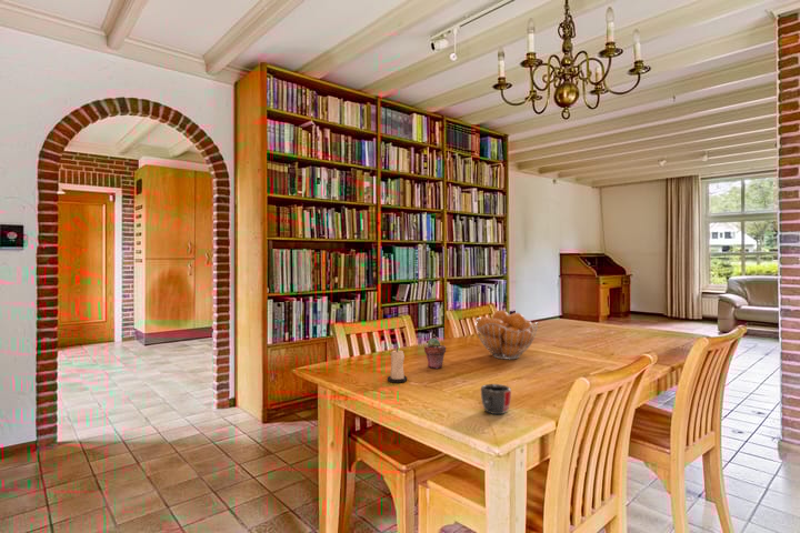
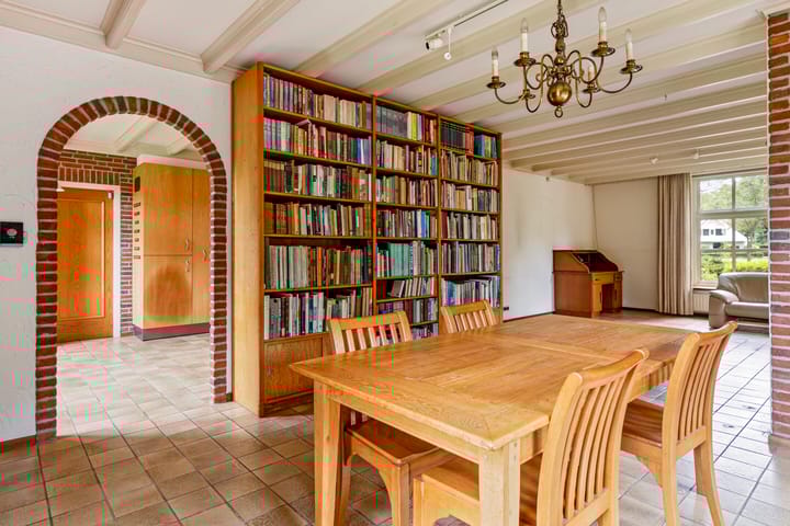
- potted succulent [423,336,447,370]
- fruit basket [474,309,539,360]
- candle [387,348,408,384]
- mug [480,383,512,415]
